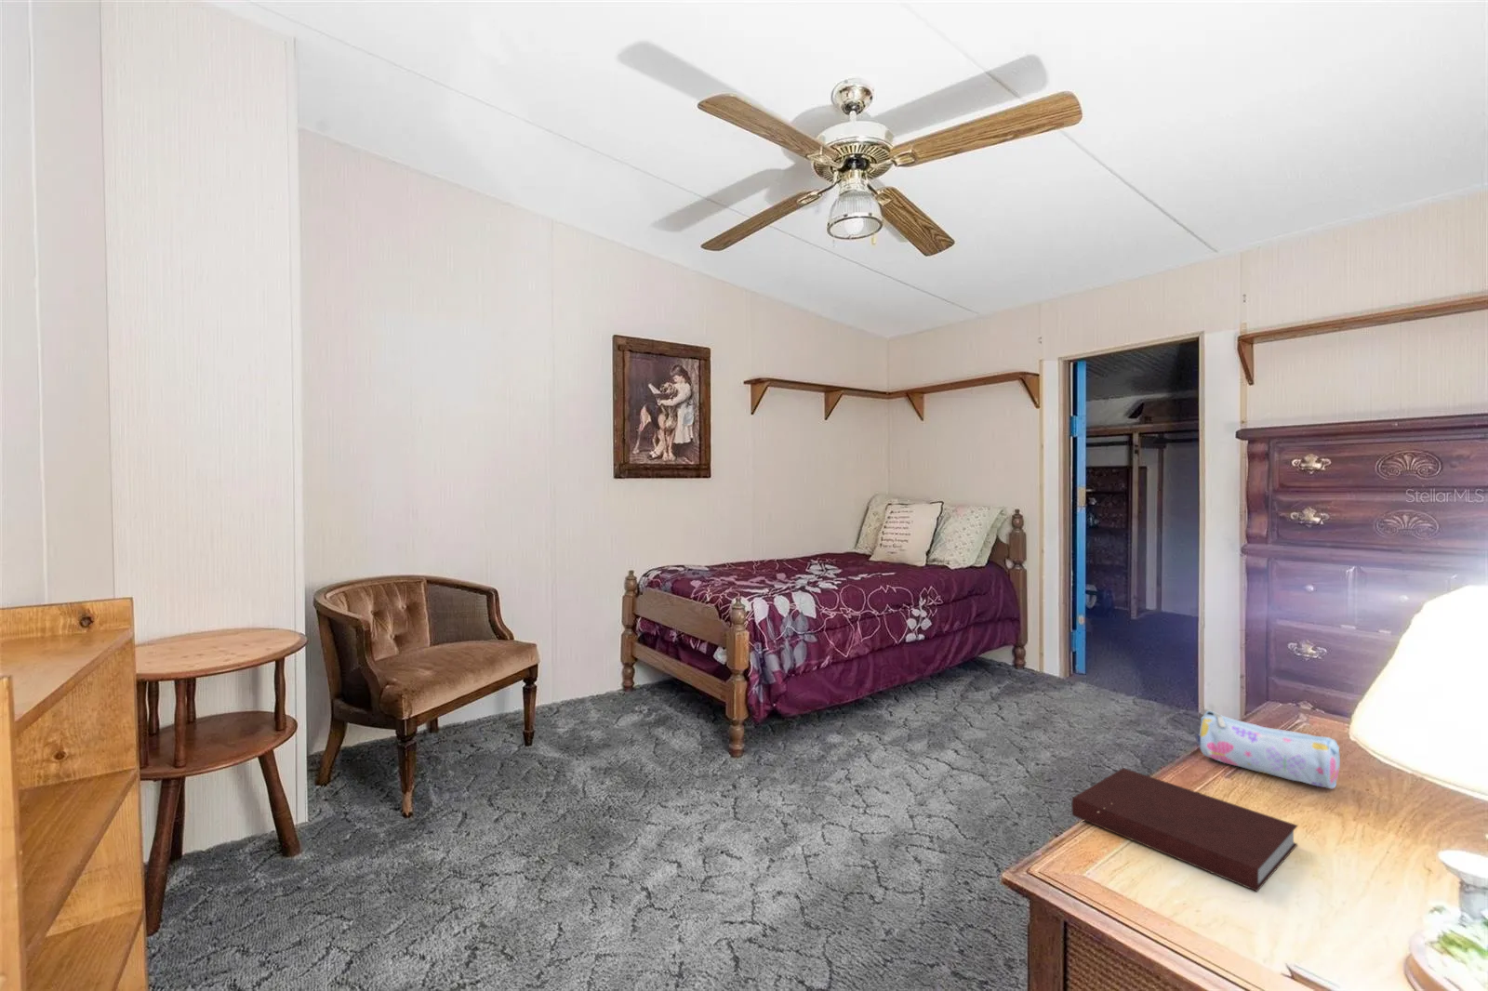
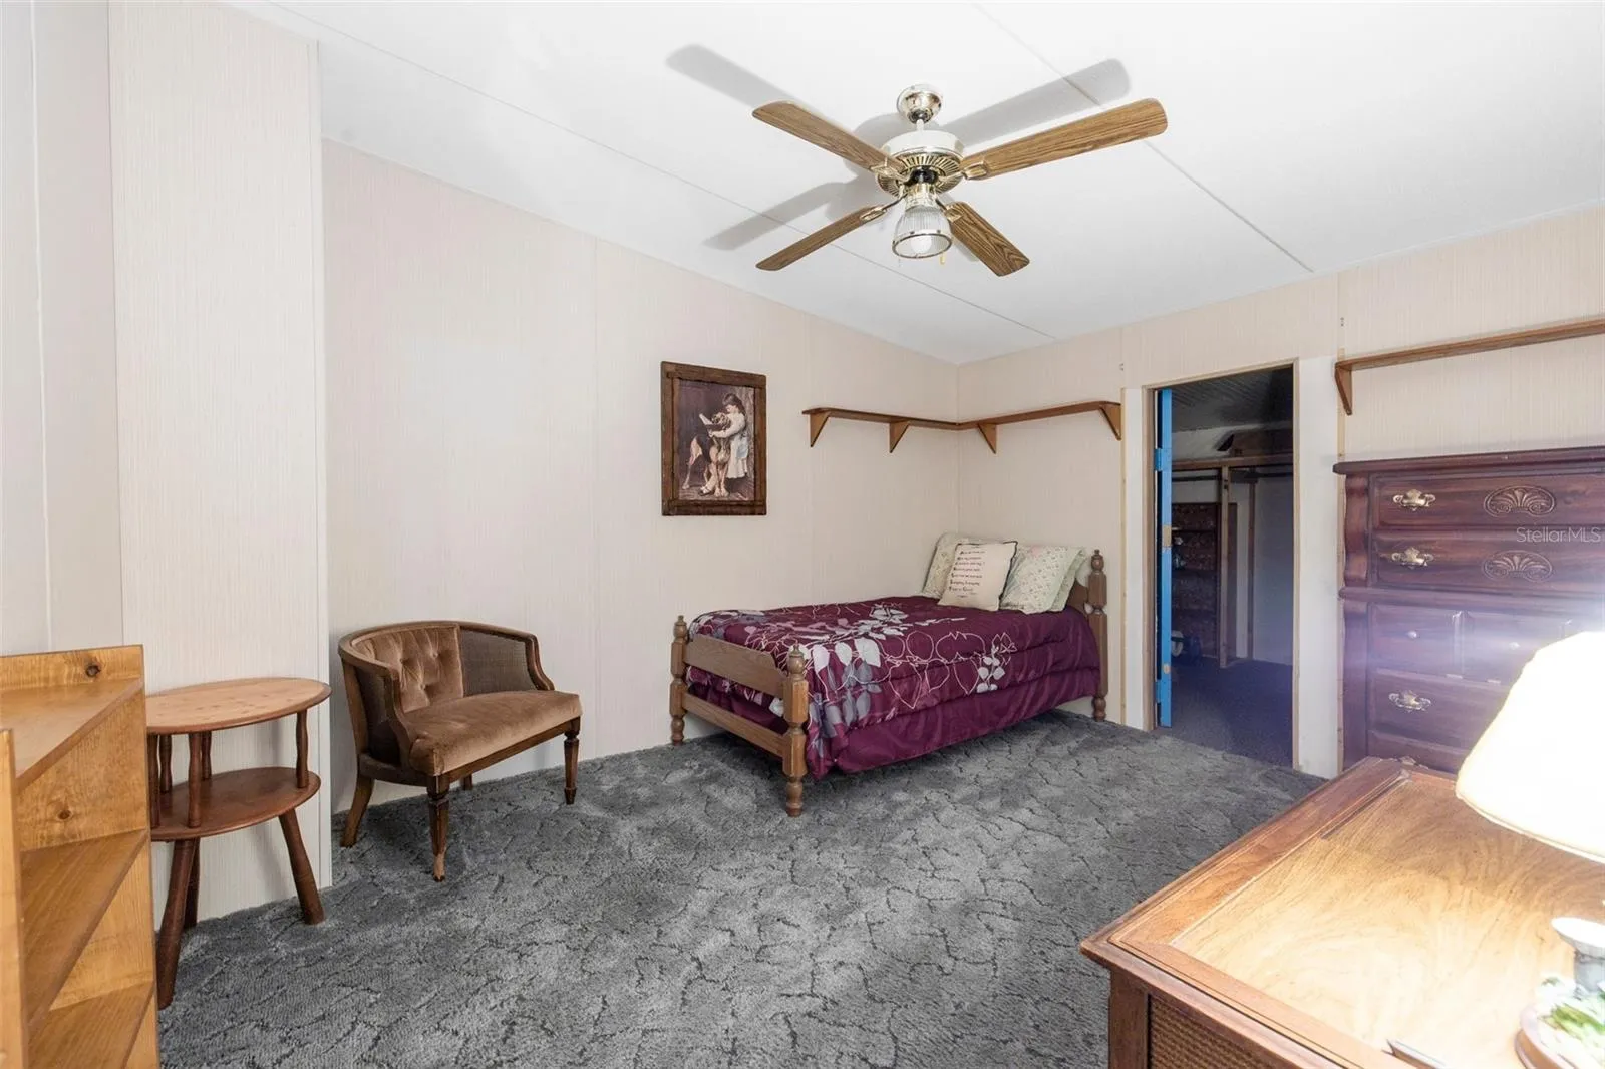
- notebook [1071,766,1299,893]
- pencil case [1195,710,1341,790]
